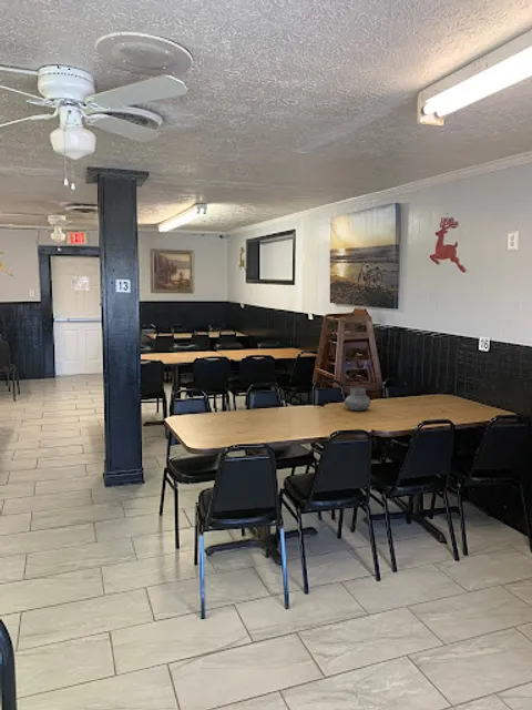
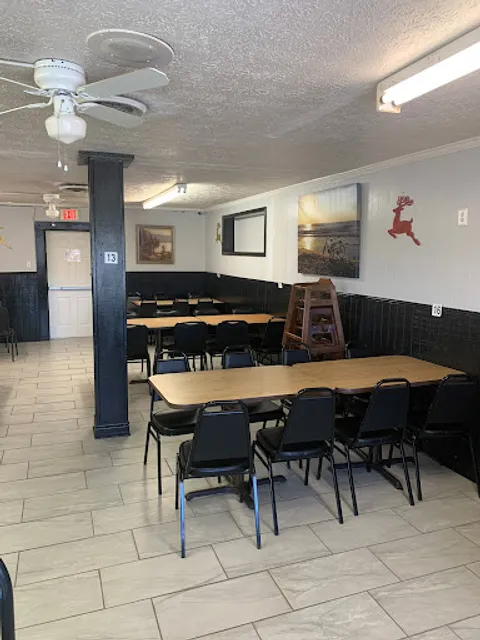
- vase [344,386,372,412]
